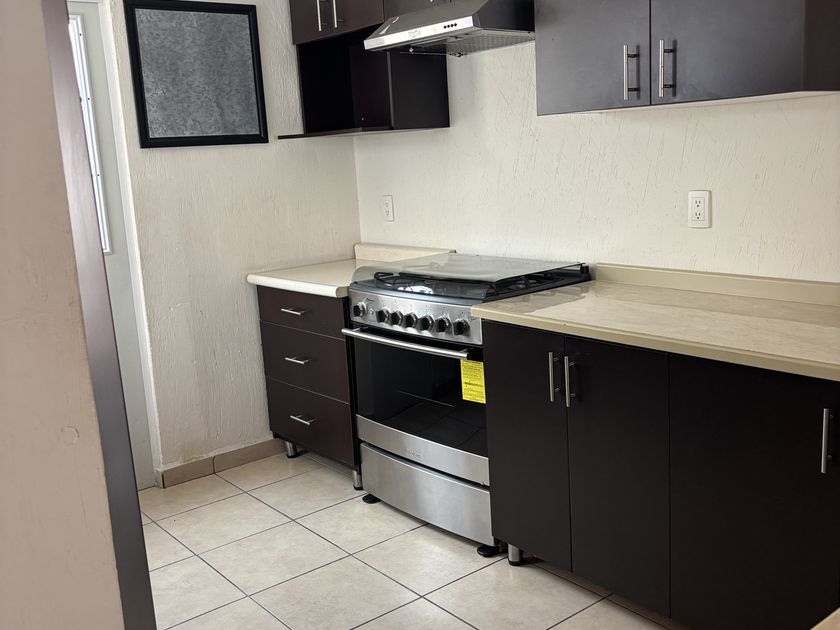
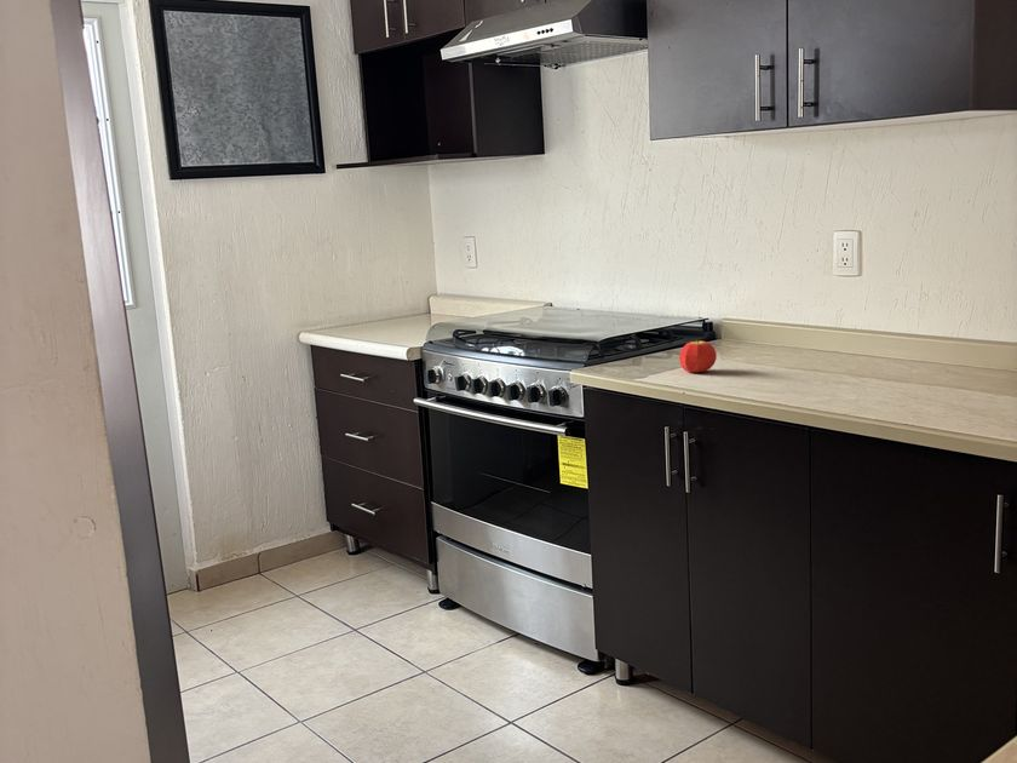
+ fruit [678,338,718,373]
